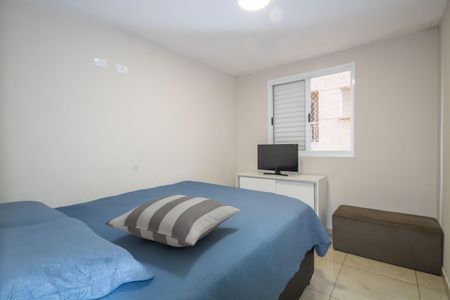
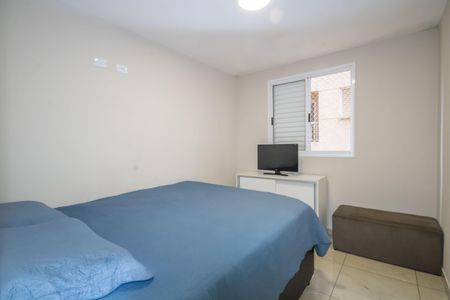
- pillow [104,194,241,248]
